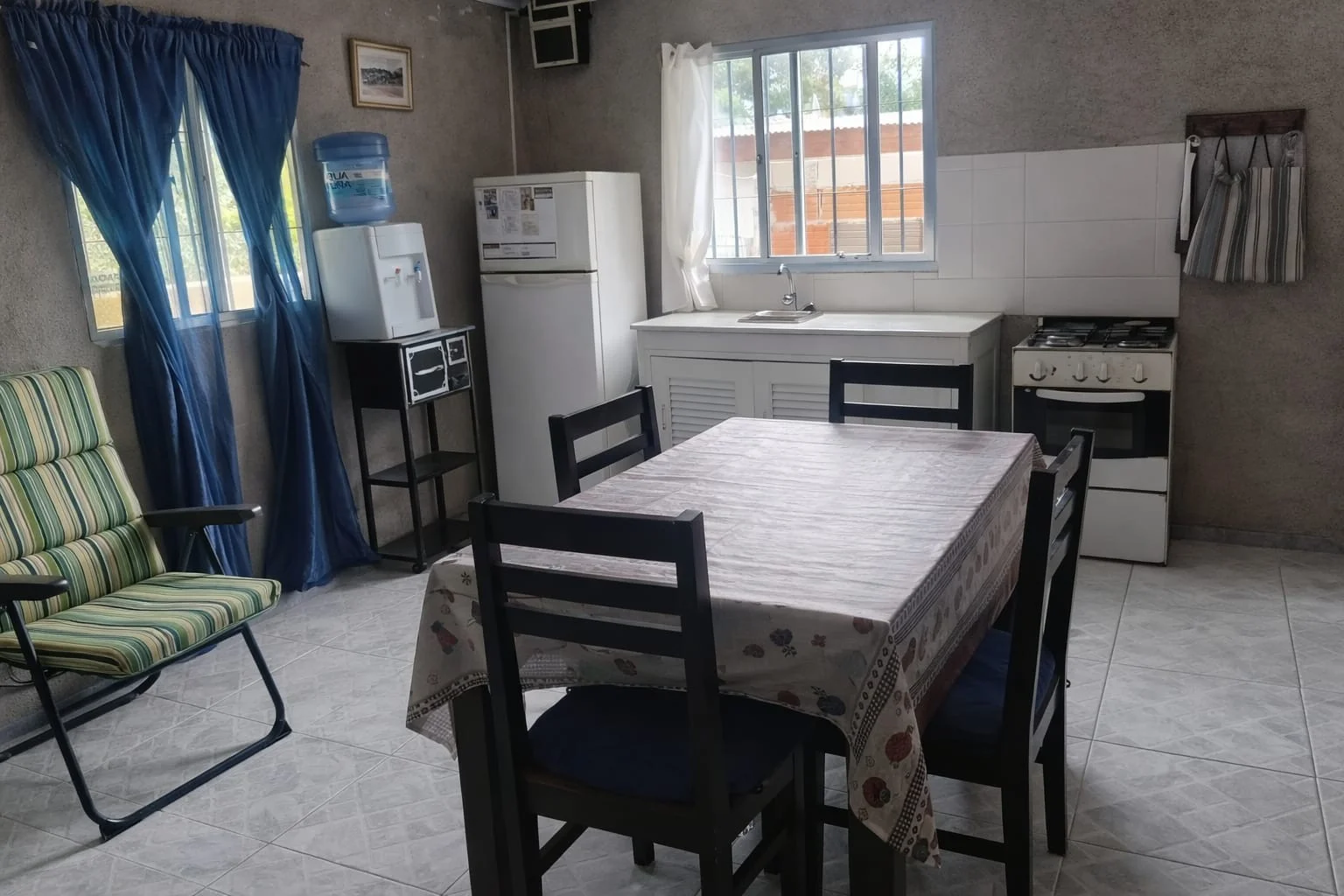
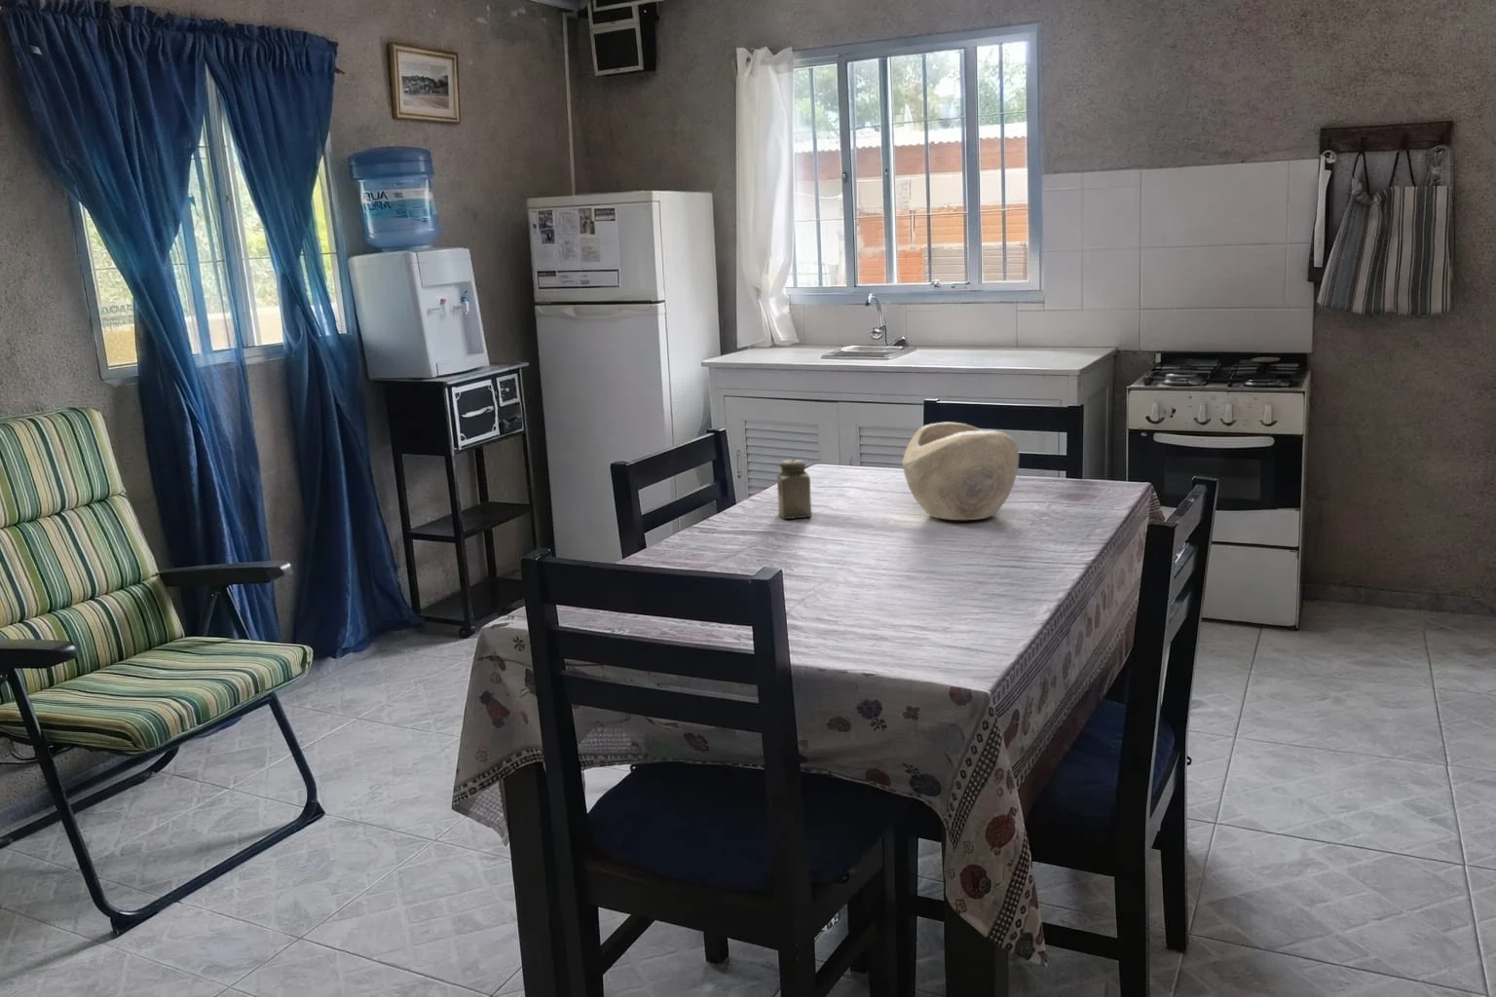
+ salt shaker [776,458,813,520]
+ decorative bowl [900,422,1020,521]
